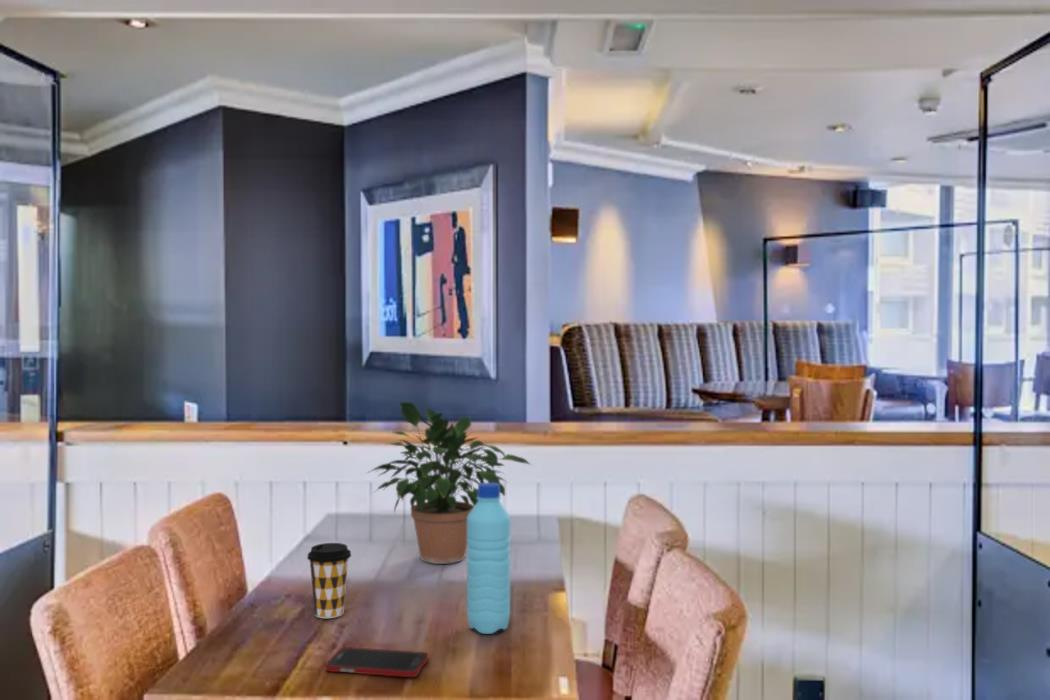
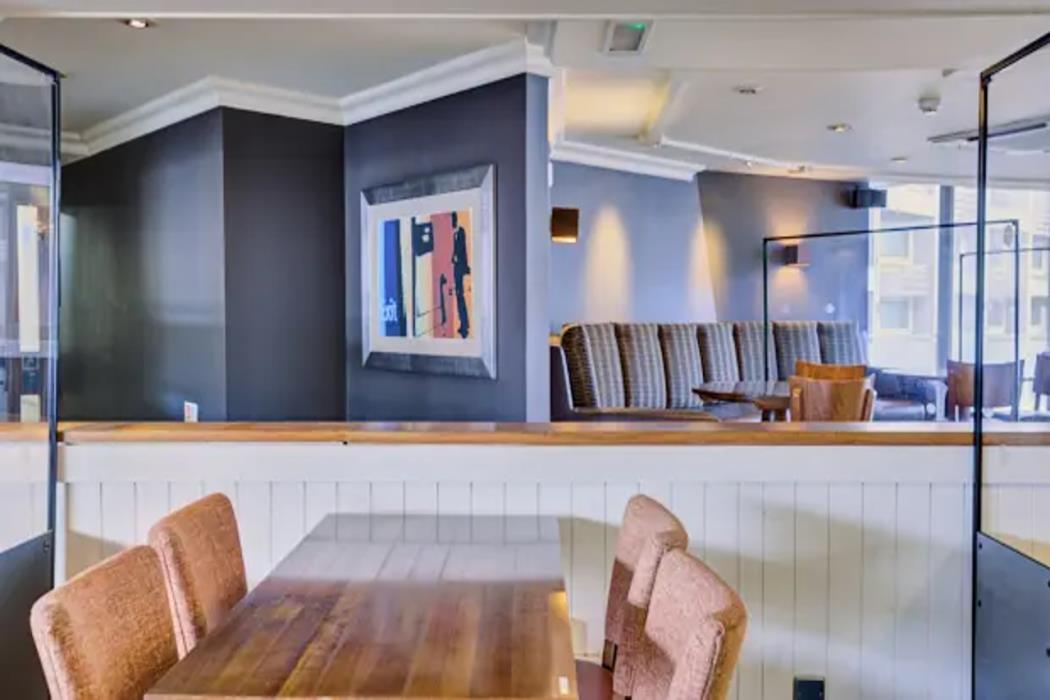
- cell phone [324,646,430,678]
- coffee cup [306,542,352,619]
- water bottle [466,482,512,635]
- potted plant [366,401,532,565]
